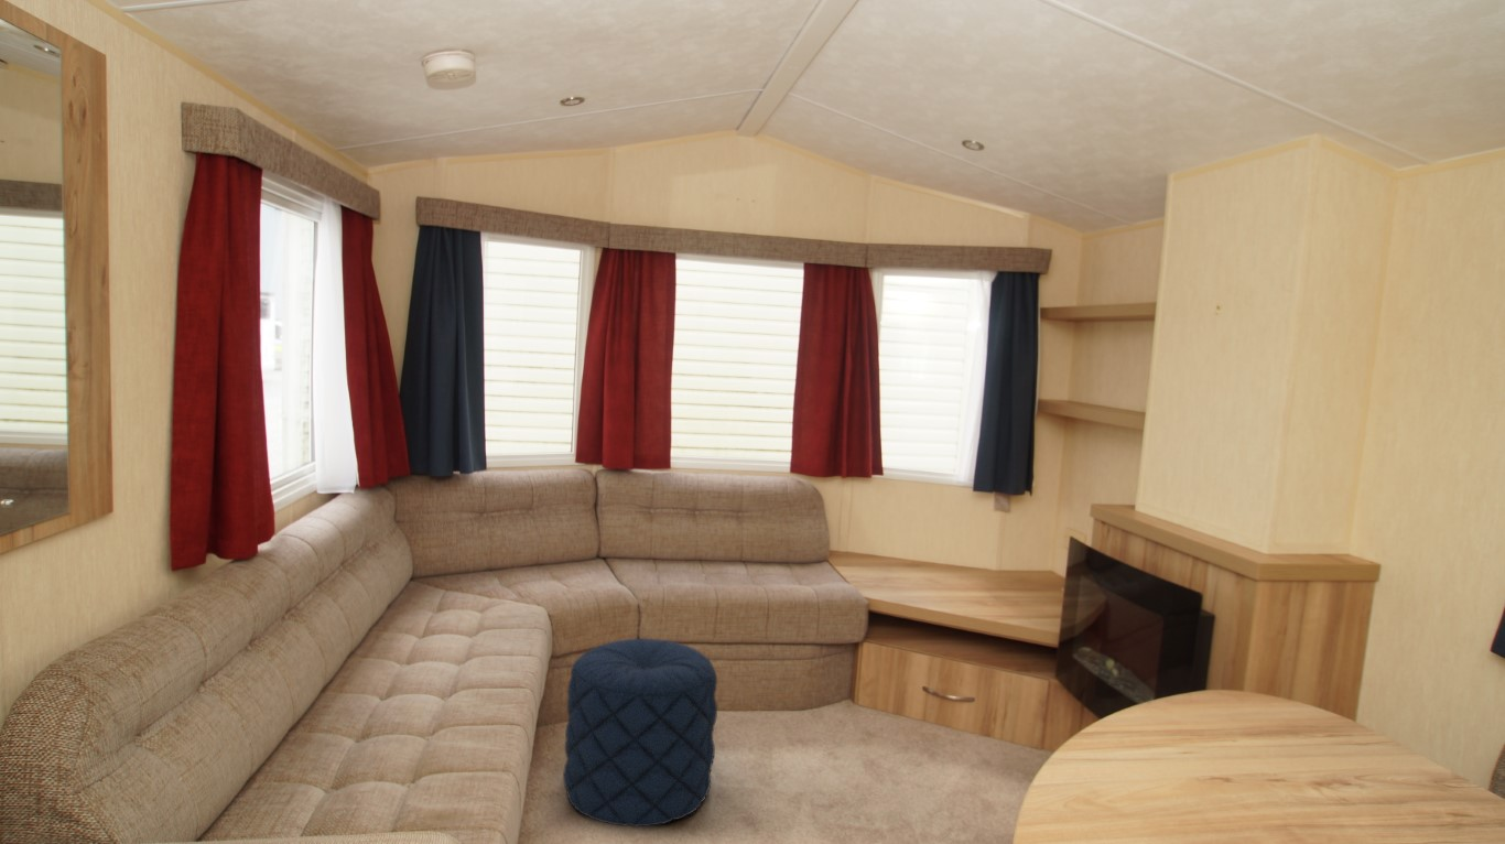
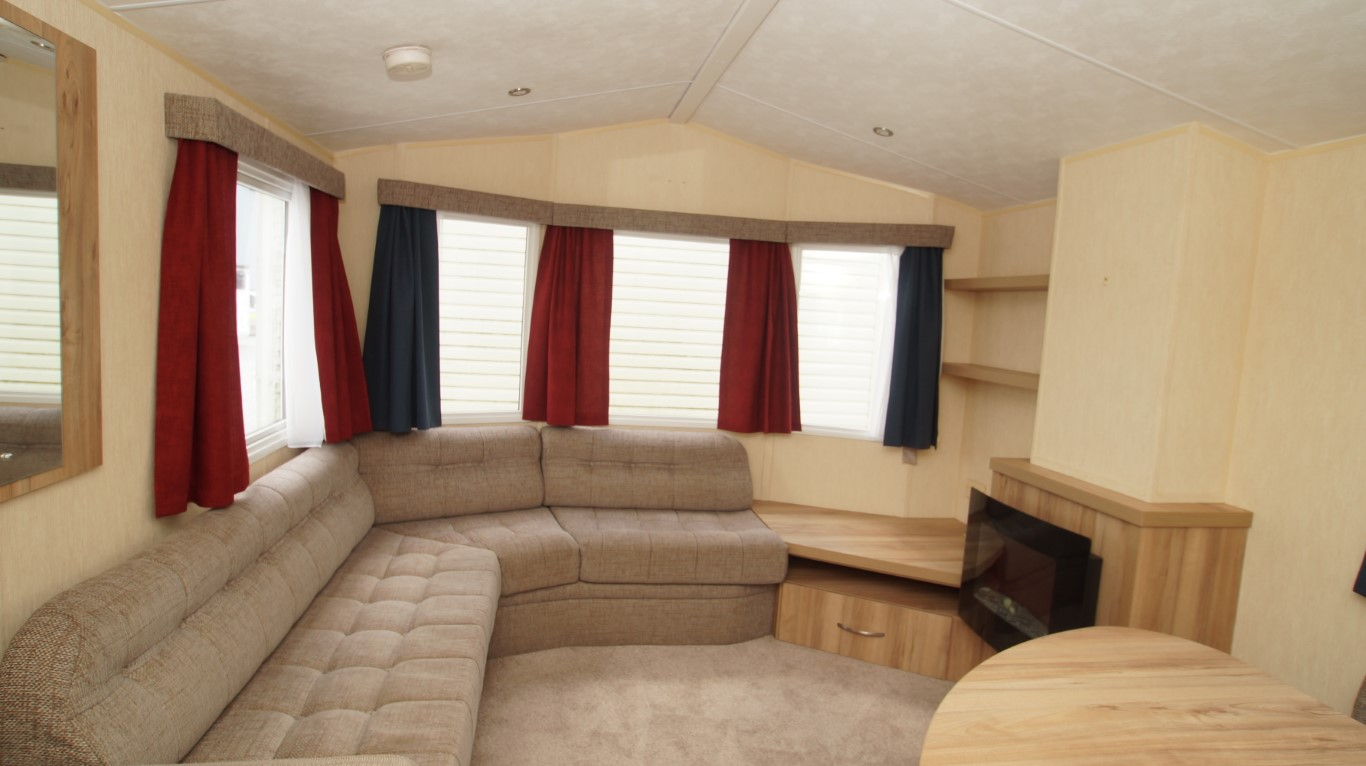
- pouf [562,638,718,829]
